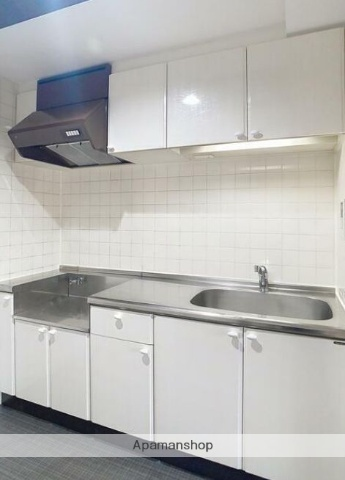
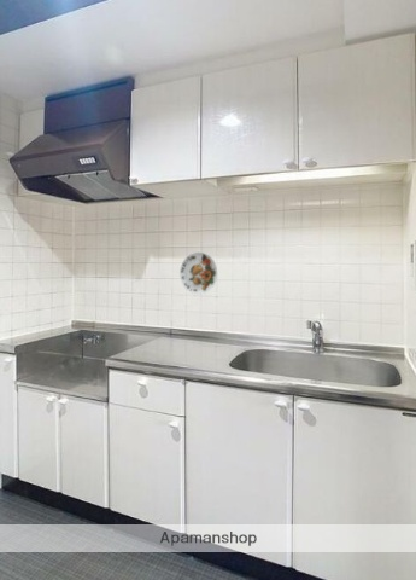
+ decorative plate [178,251,218,296]
